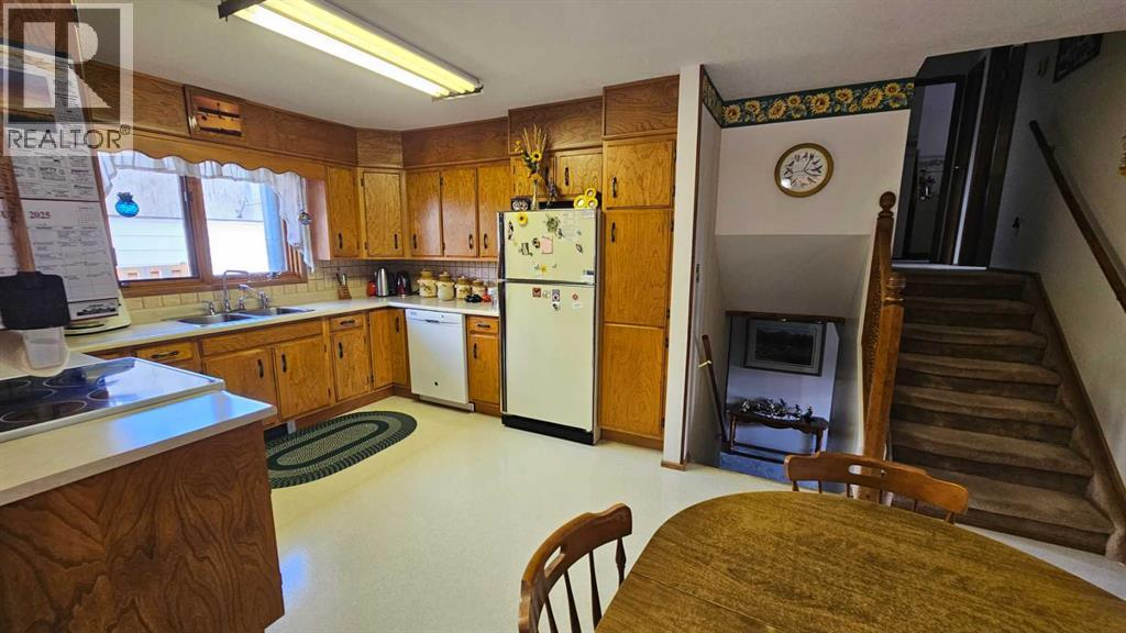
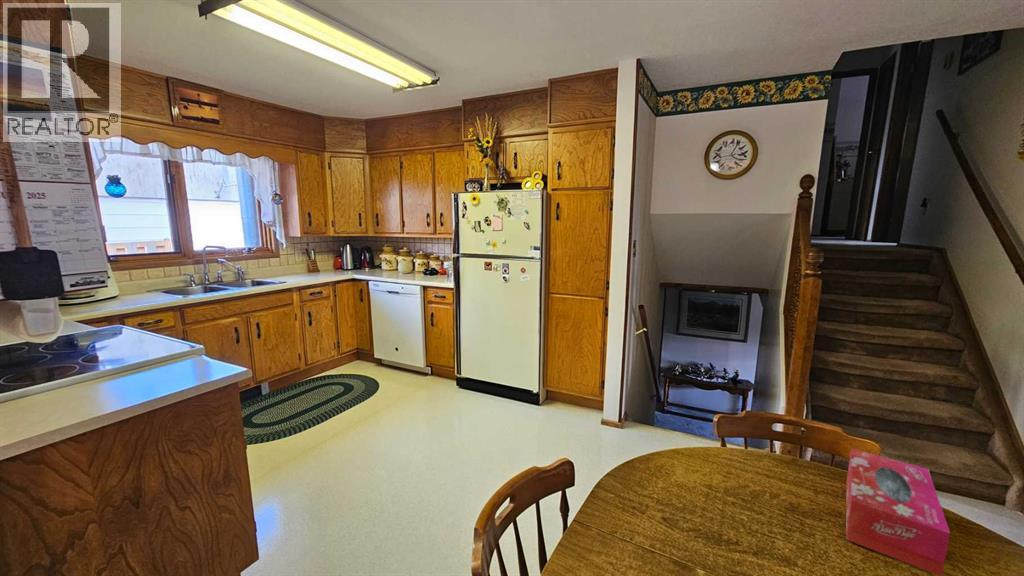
+ tissue box [845,447,951,576]
